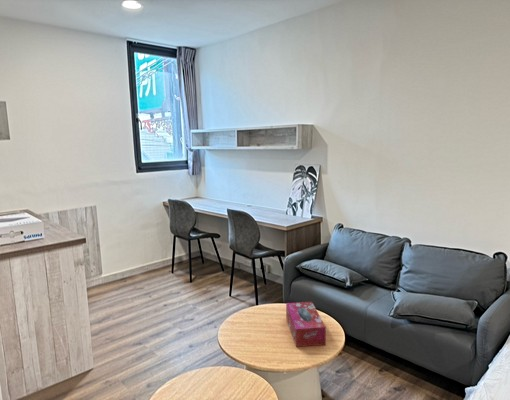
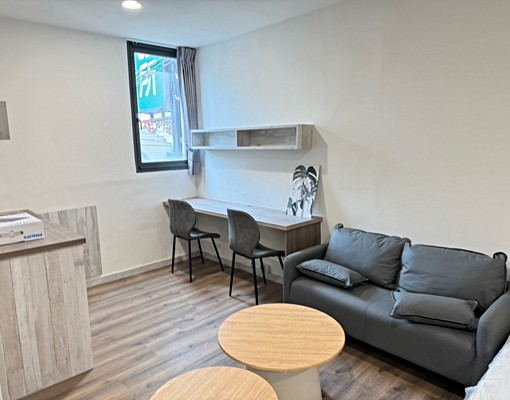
- tissue box [285,301,327,348]
